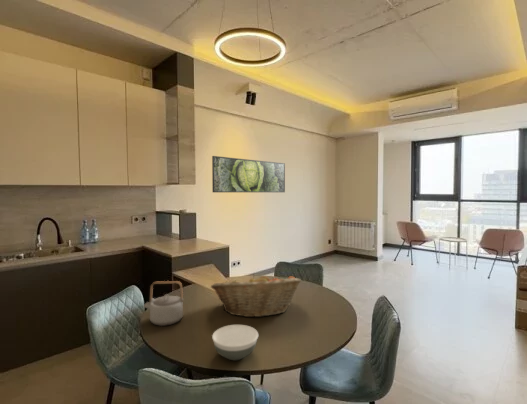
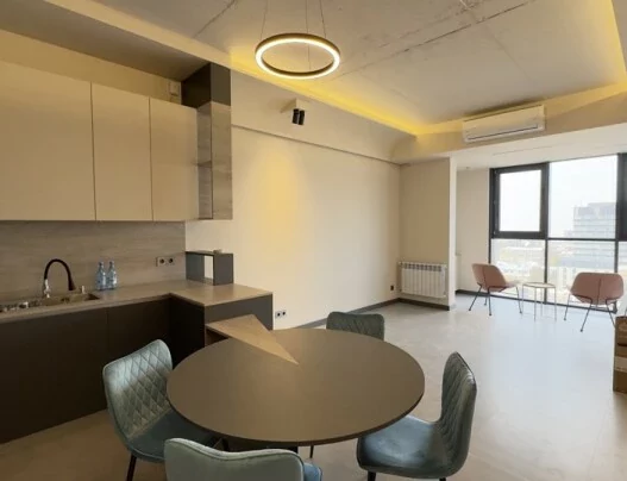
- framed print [211,155,286,193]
- fruit basket [210,272,302,318]
- teapot [142,280,184,327]
- bowl [211,324,259,361]
